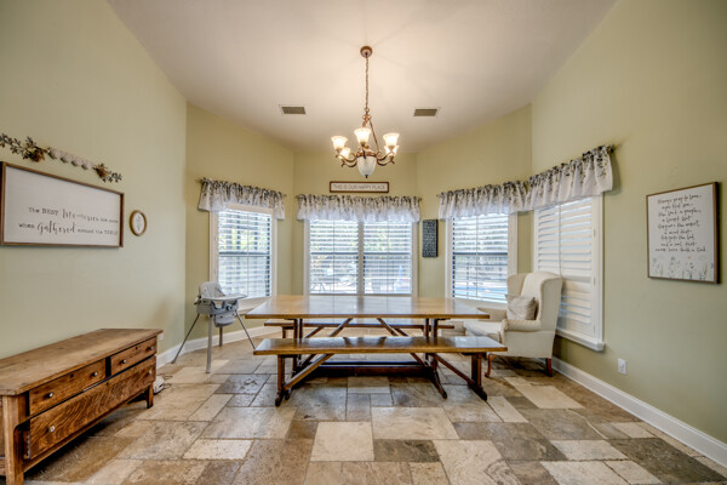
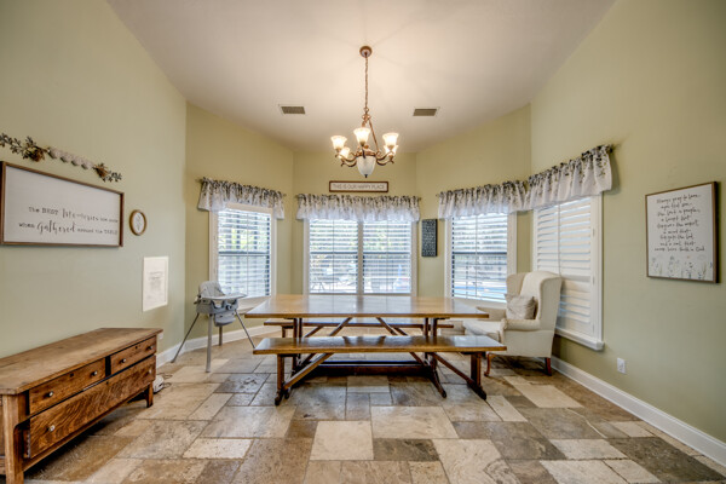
+ wall art [140,255,169,313]
